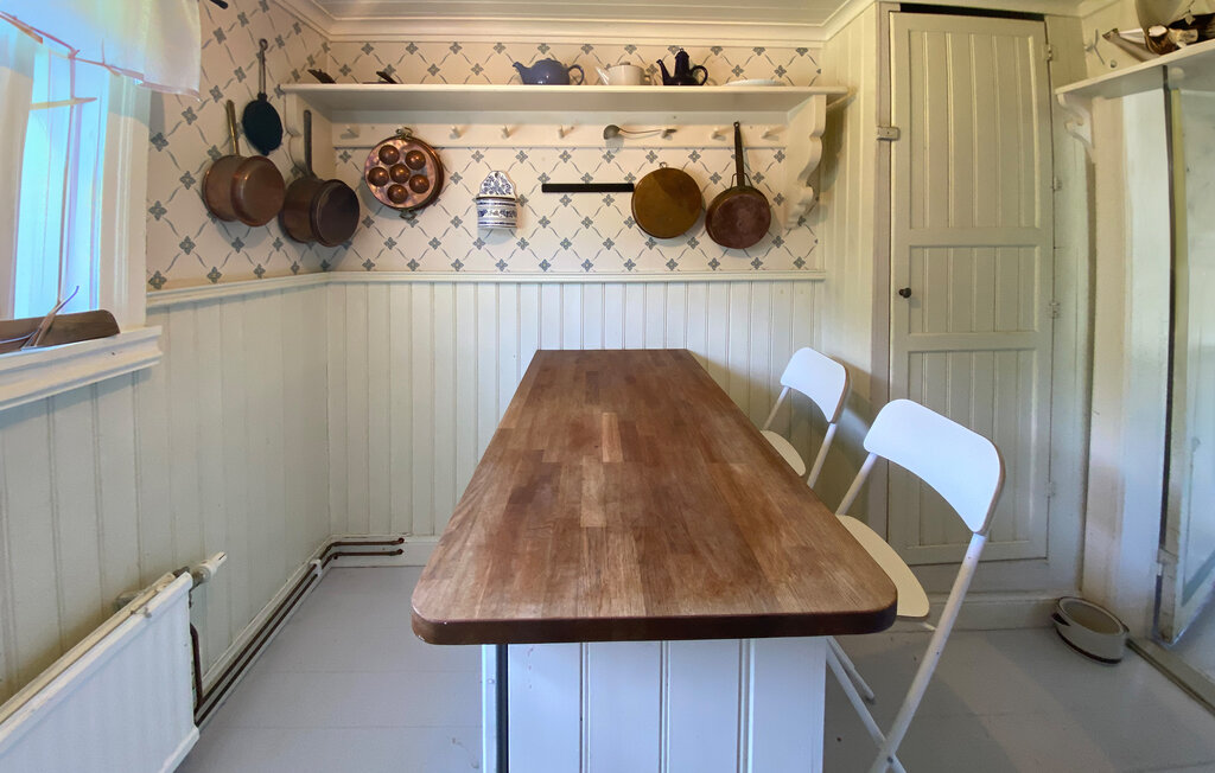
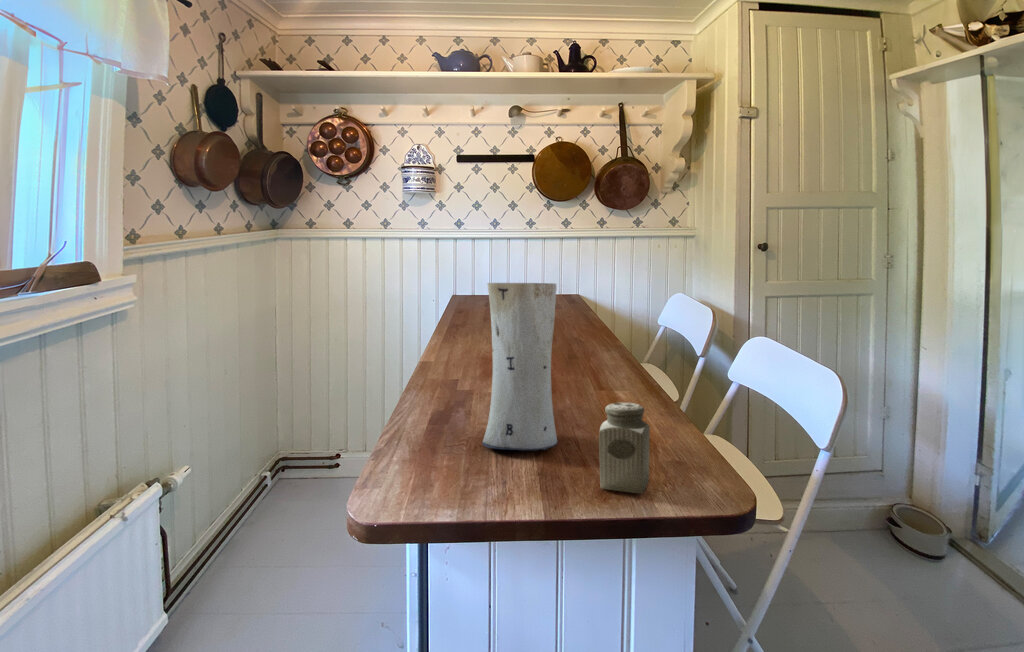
+ salt shaker [598,402,651,494]
+ vase [481,282,559,451]
